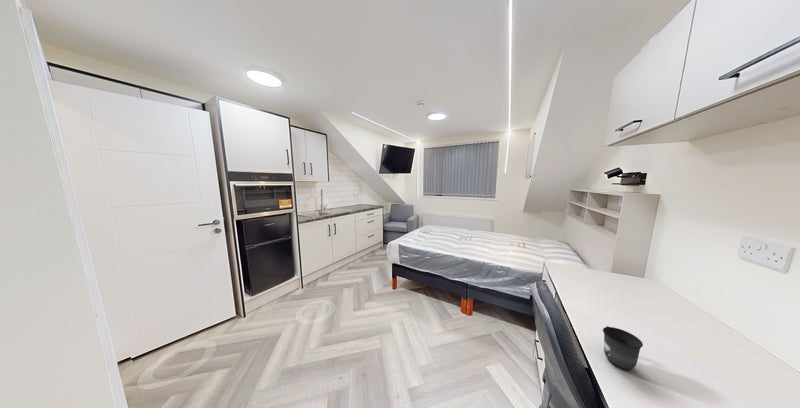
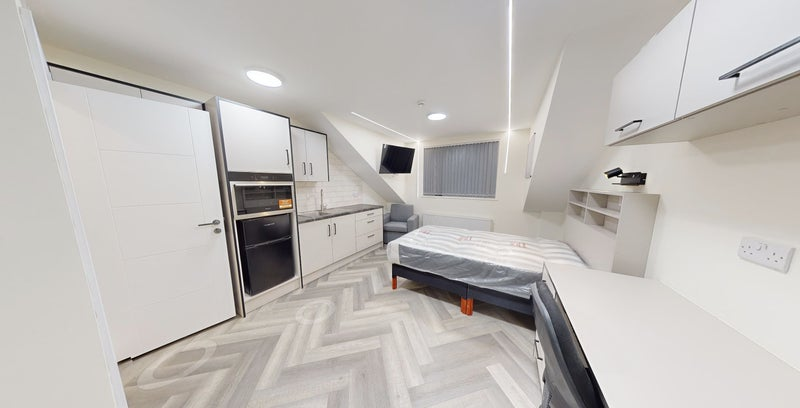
- mug [602,325,644,371]
